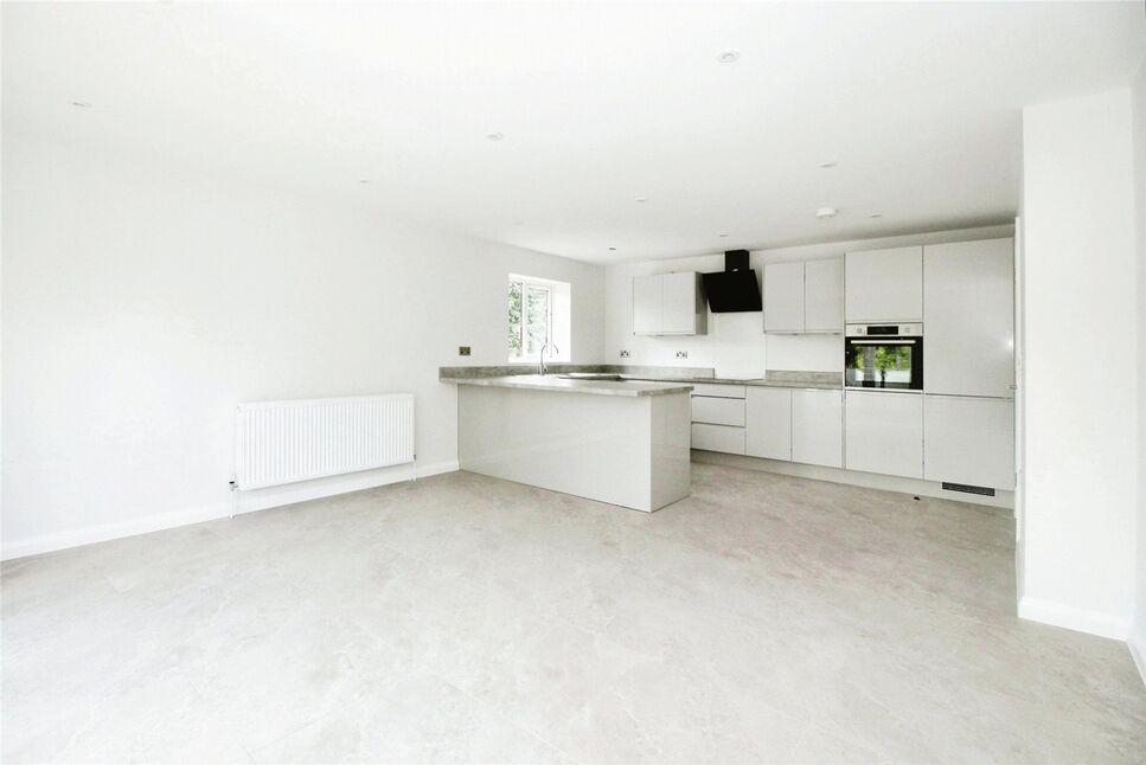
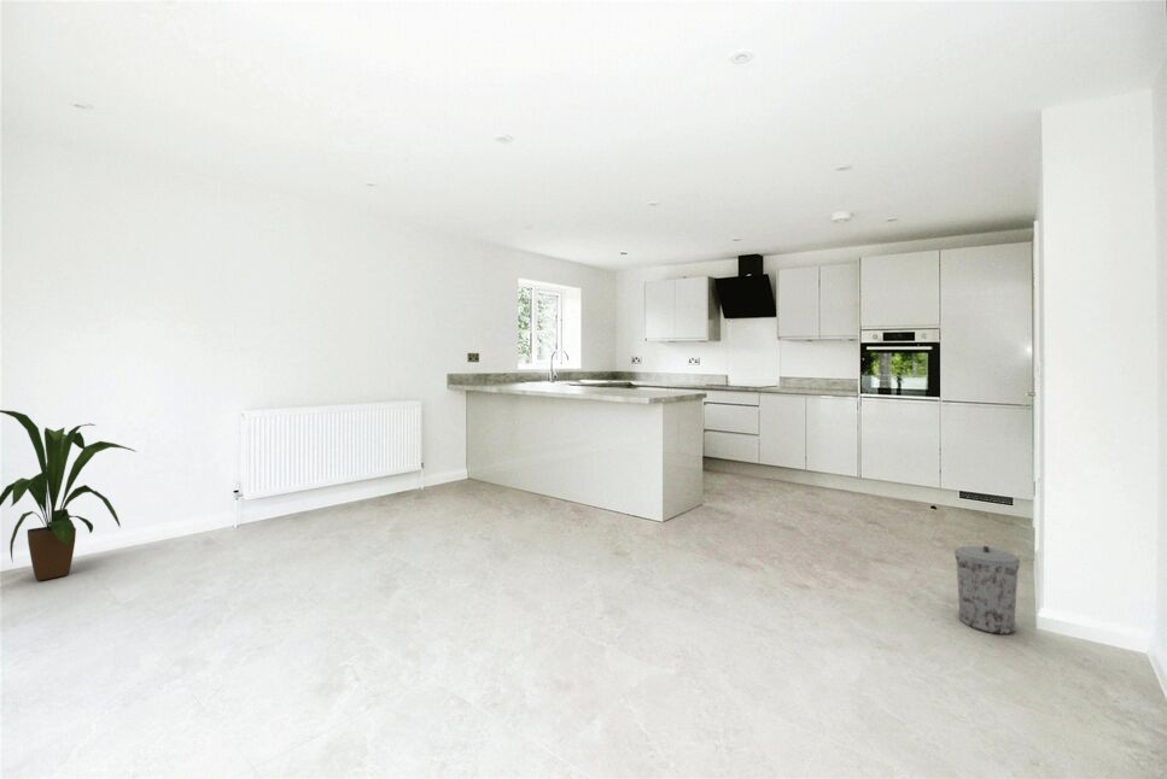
+ trash can [953,545,1021,634]
+ house plant [0,409,138,582]
